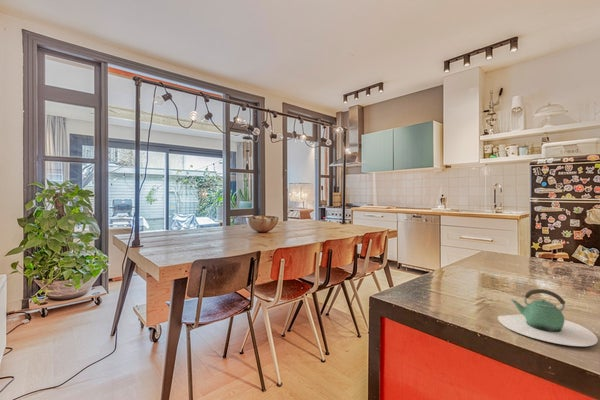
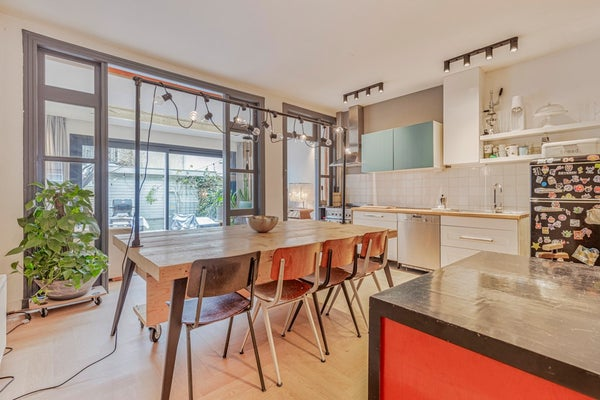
- teapot [497,288,599,347]
